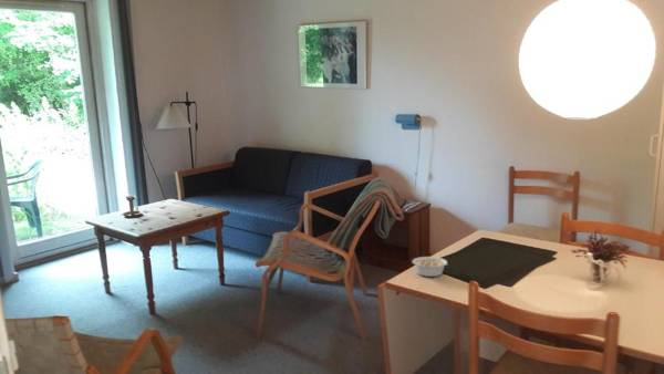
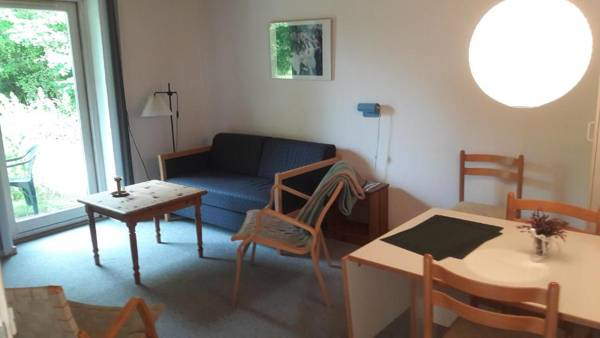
- legume [412,256,448,278]
